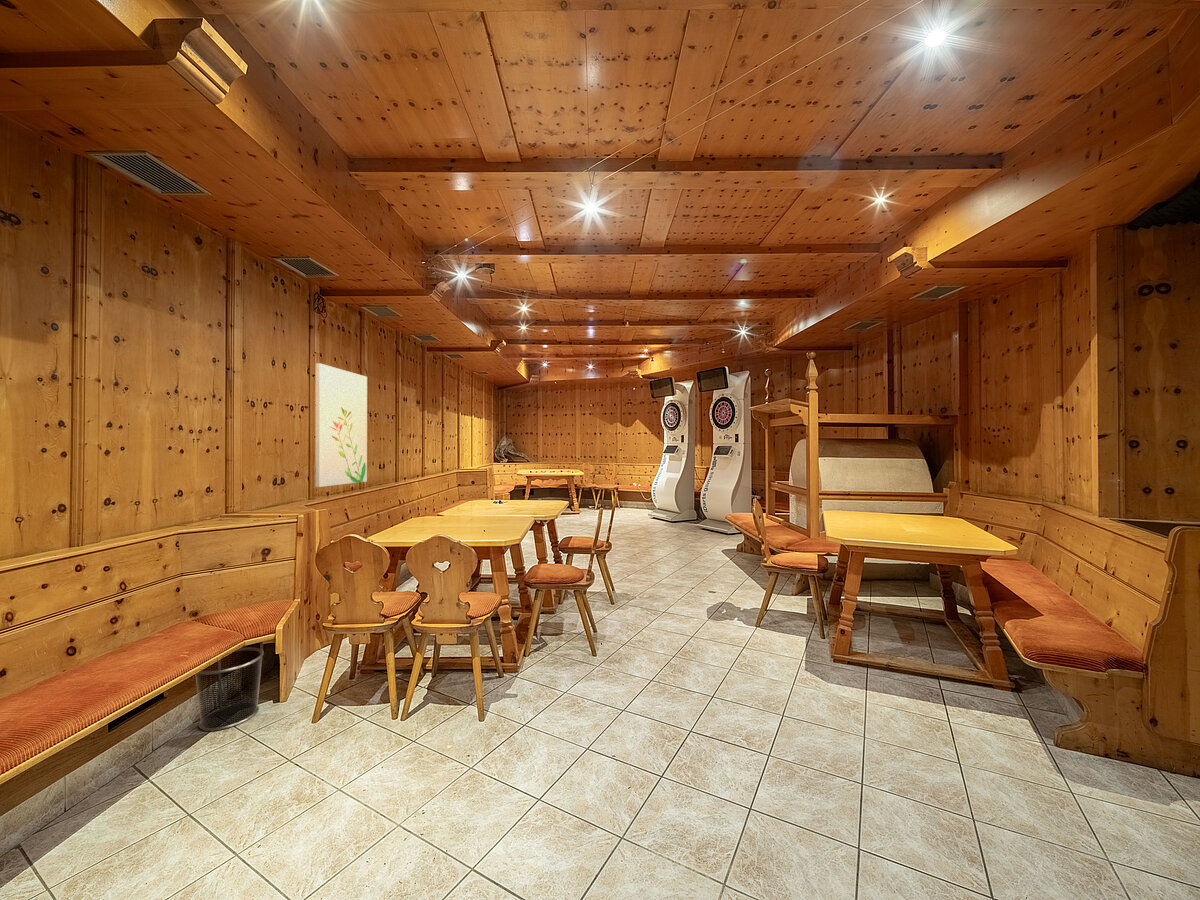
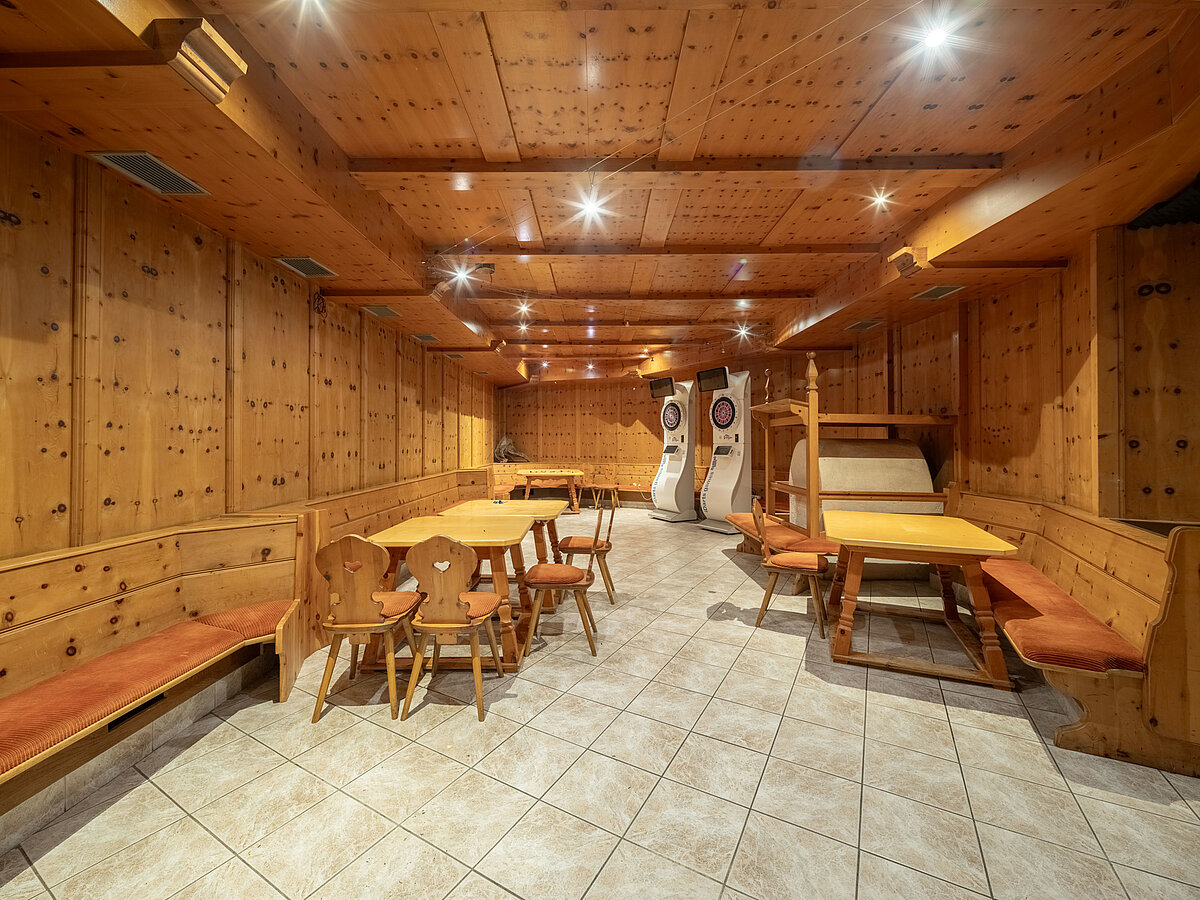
- waste bin [194,647,265,732]
- wall art [315,362,368,488]
